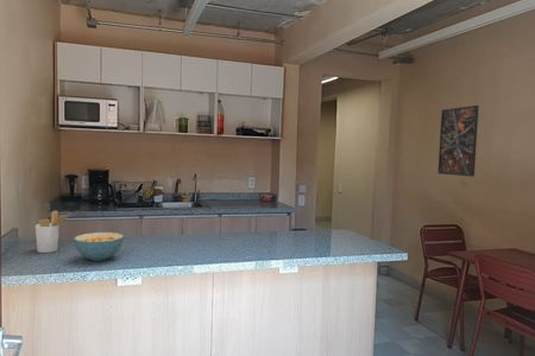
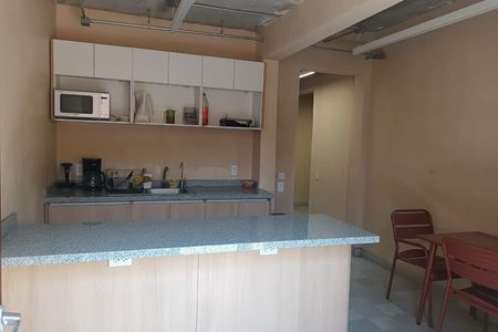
- utensil holder [34,209,71,254]
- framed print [436,104,480,178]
- cereal bowl [73,231,125,262]
